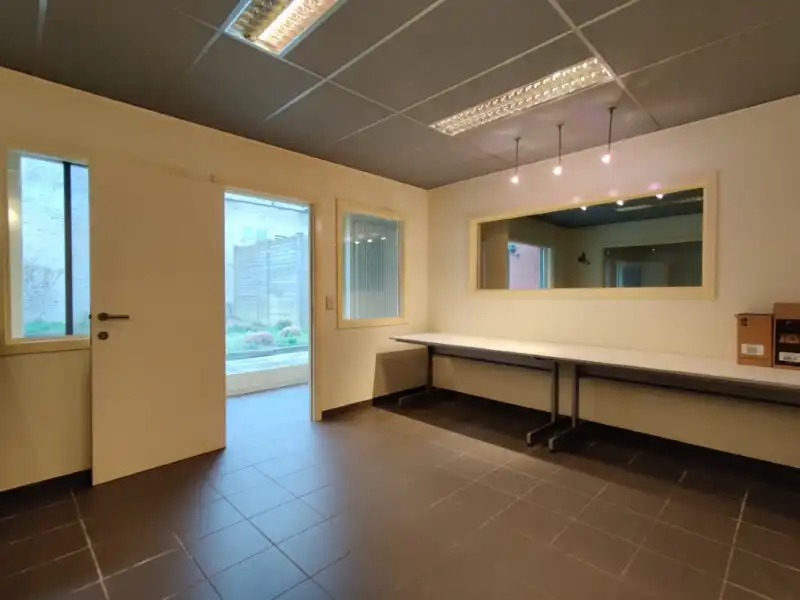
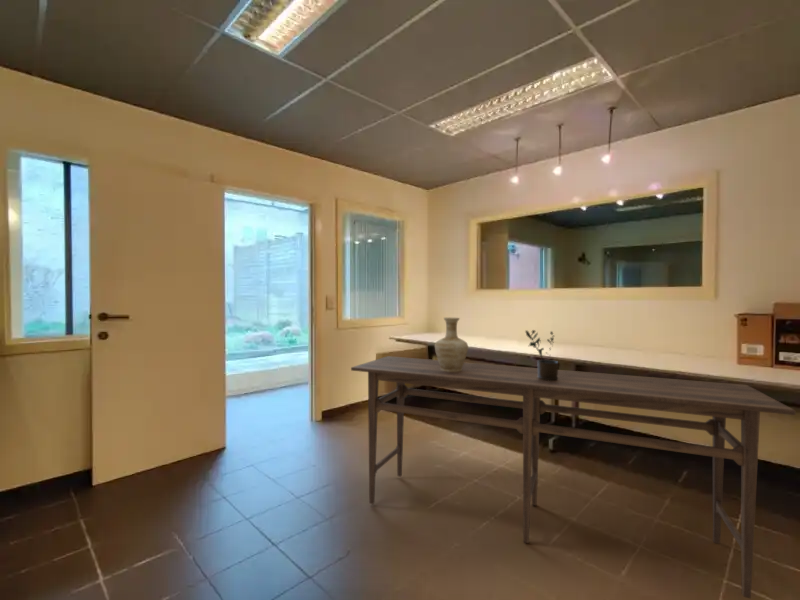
+ vase [434,316,469,372]
+ dining table [350,355,797,599]
+ potted plant [524,329,559,381]
